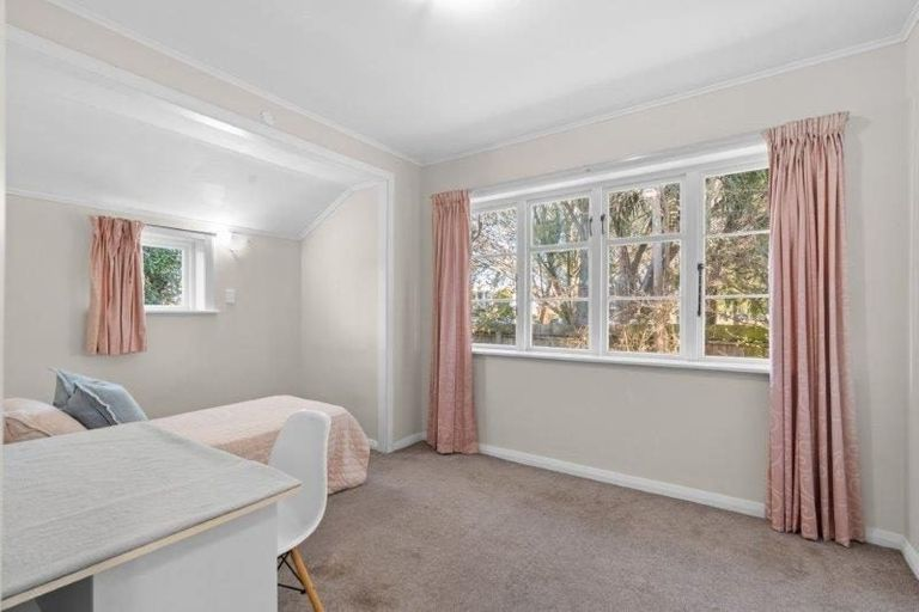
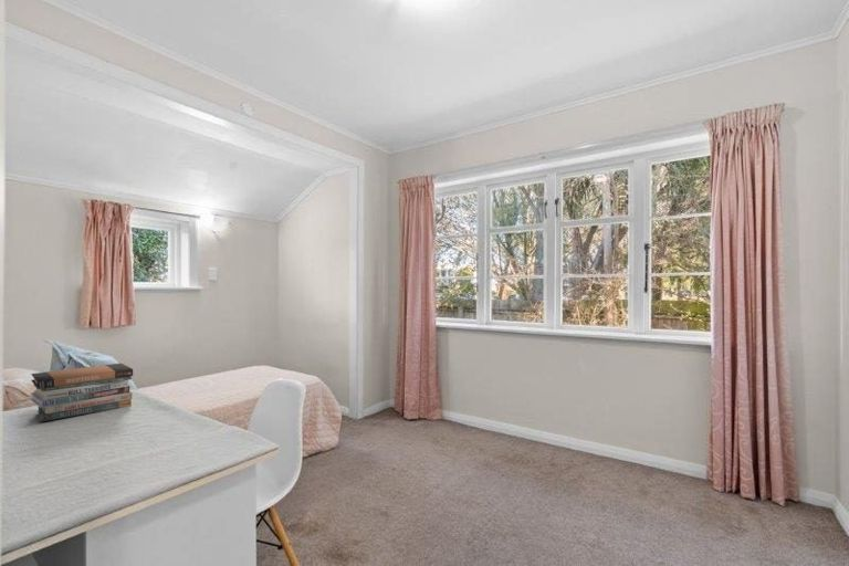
+ book stack [29,363,134,422]
